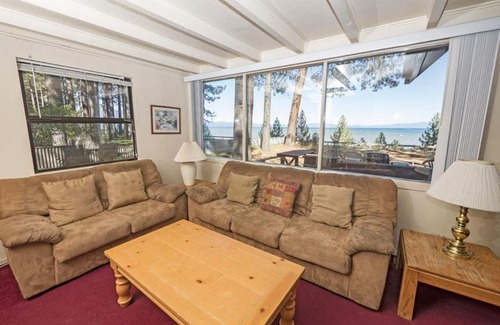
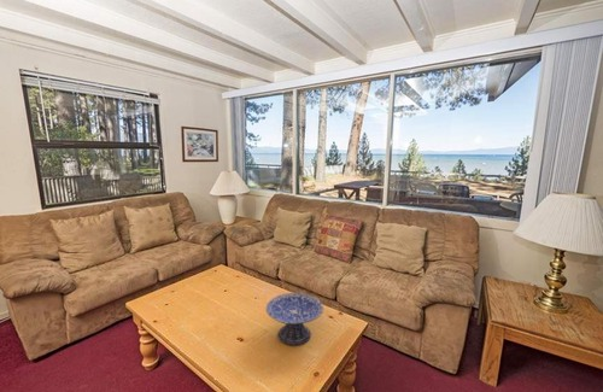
+ decorative bowl [265,292,324,346]
